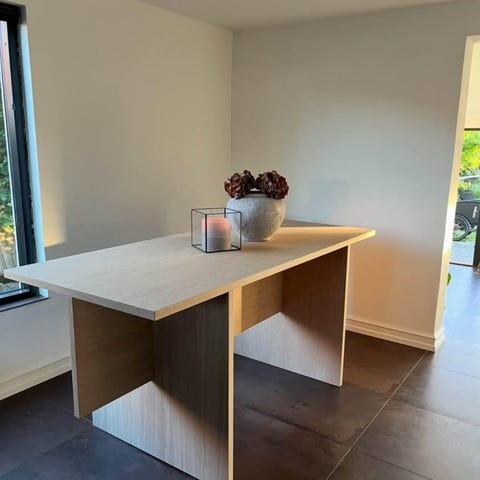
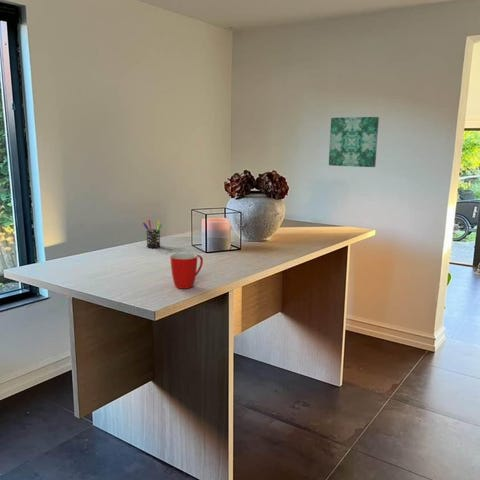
+ pen holder [142,219,163,249]
+ mug [169,252,204,290]
+ wall art [328,116,380,168]
